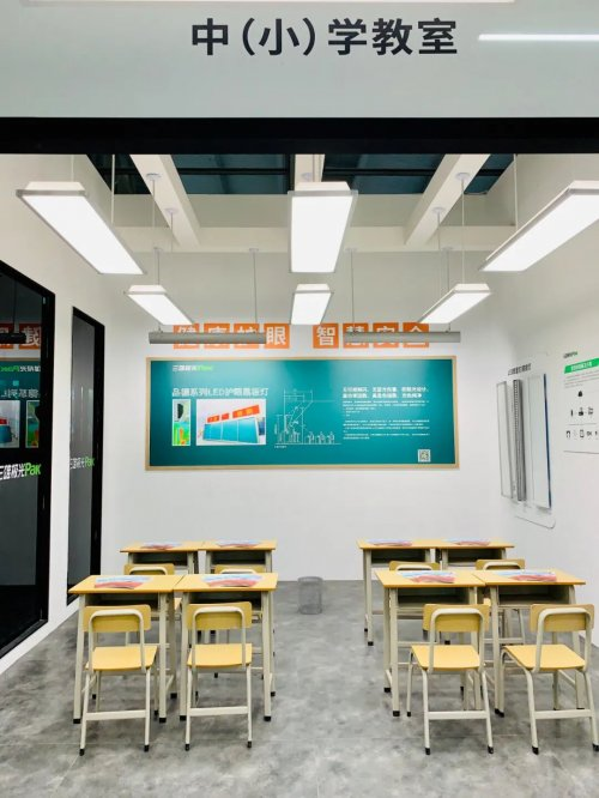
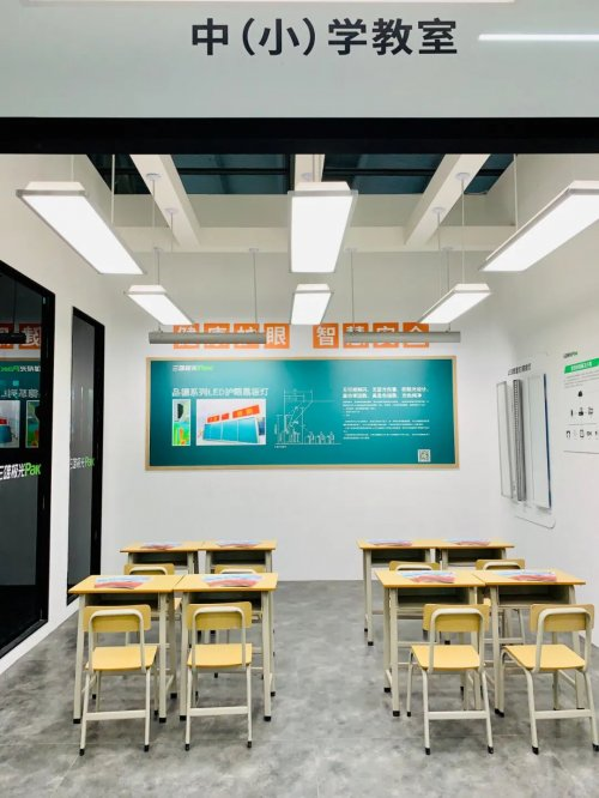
- wastebasket [296,575,325,616]
